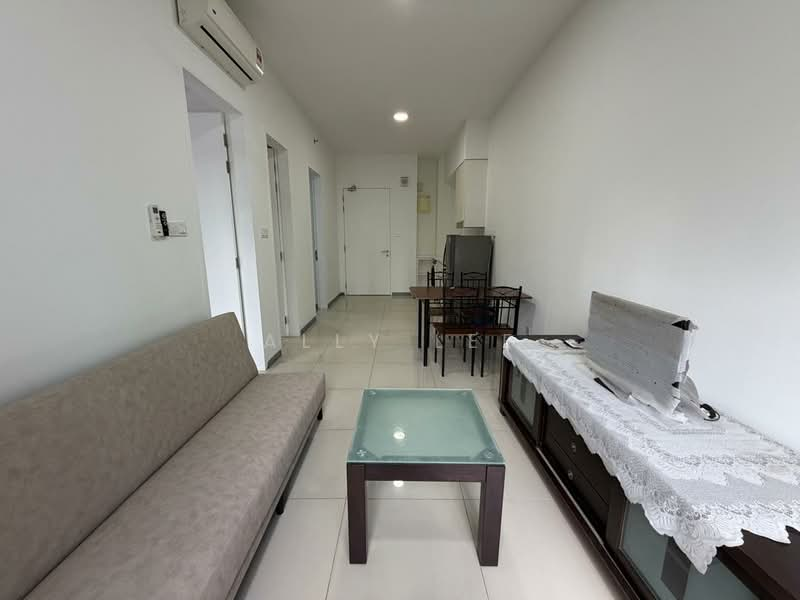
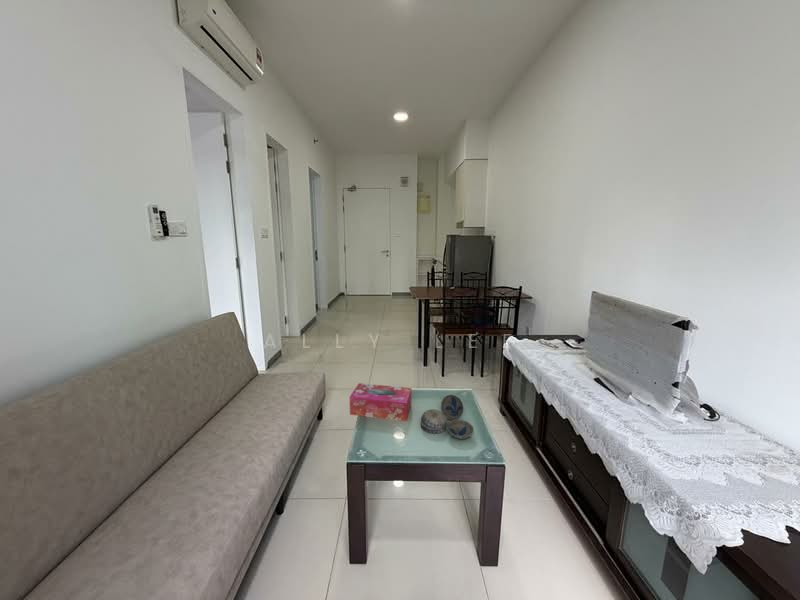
+ decorative bowl [420,394,474,440]
+ tissue box [348,382,412,422]
